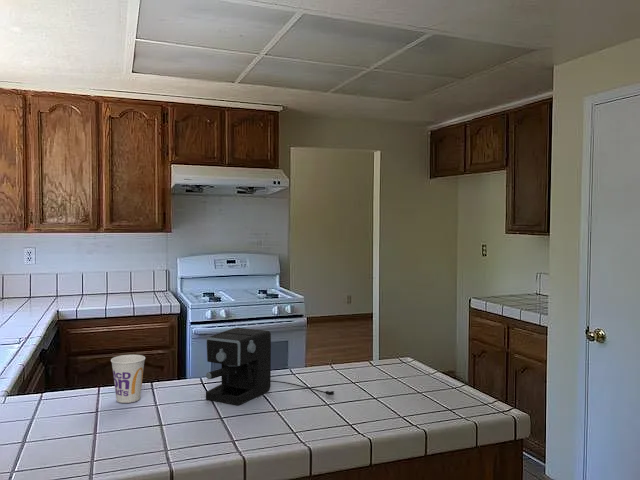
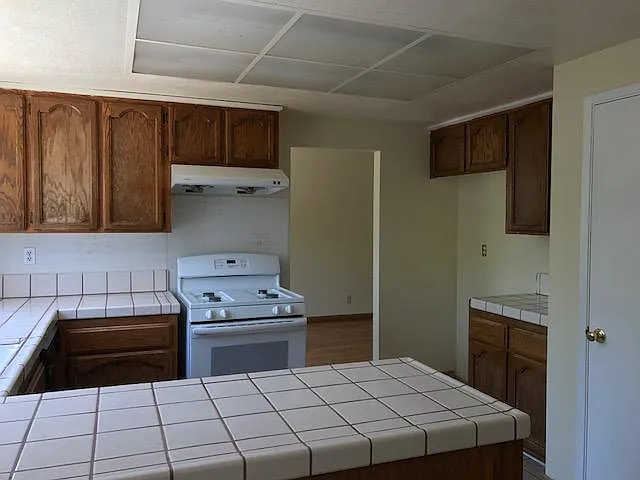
- coffee maker [205,327,336,406]
- cup [110,354,146,404]
